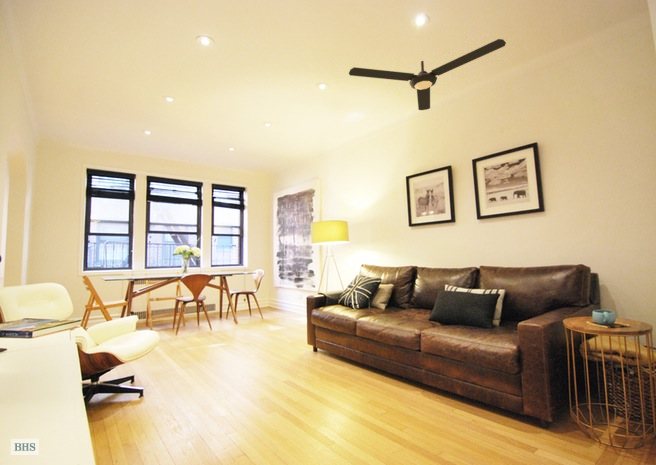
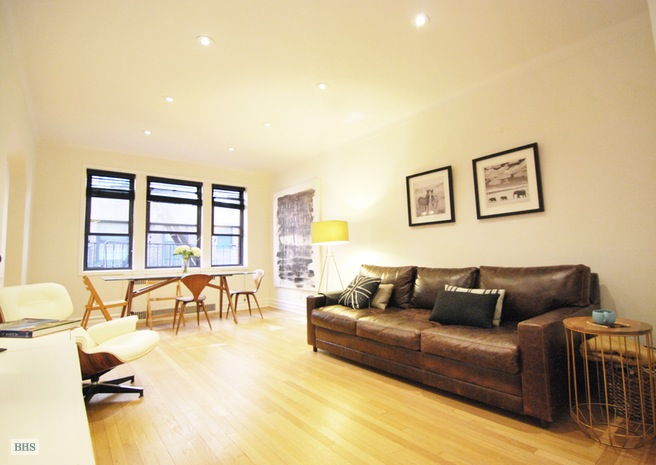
- ceiling fan [348,38,507,111]
